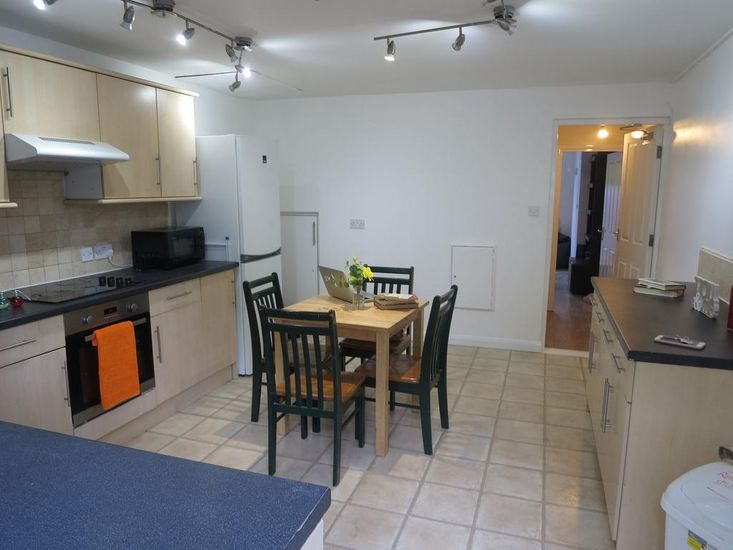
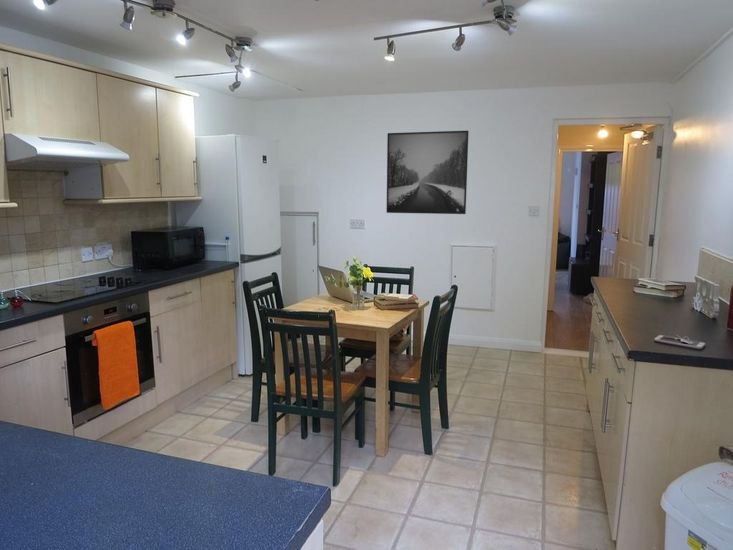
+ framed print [386,130,470,215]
